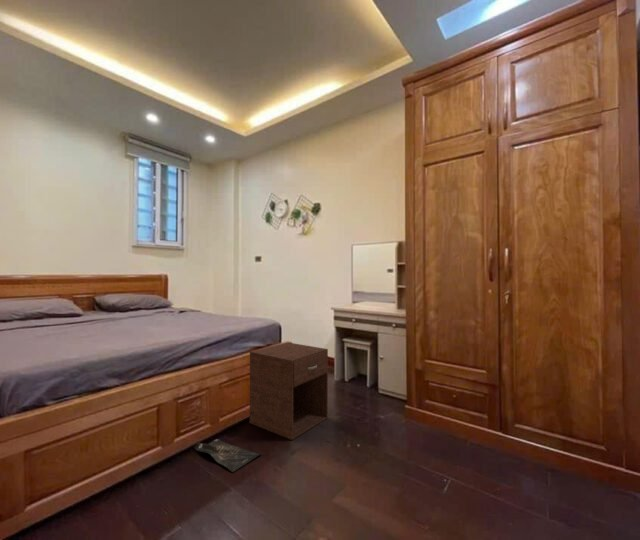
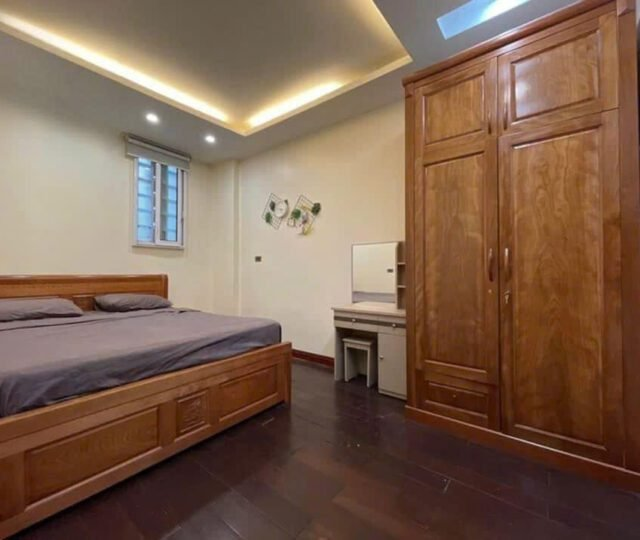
- bag [193,438,261,473]
- nightstand [249,341,329,441]
